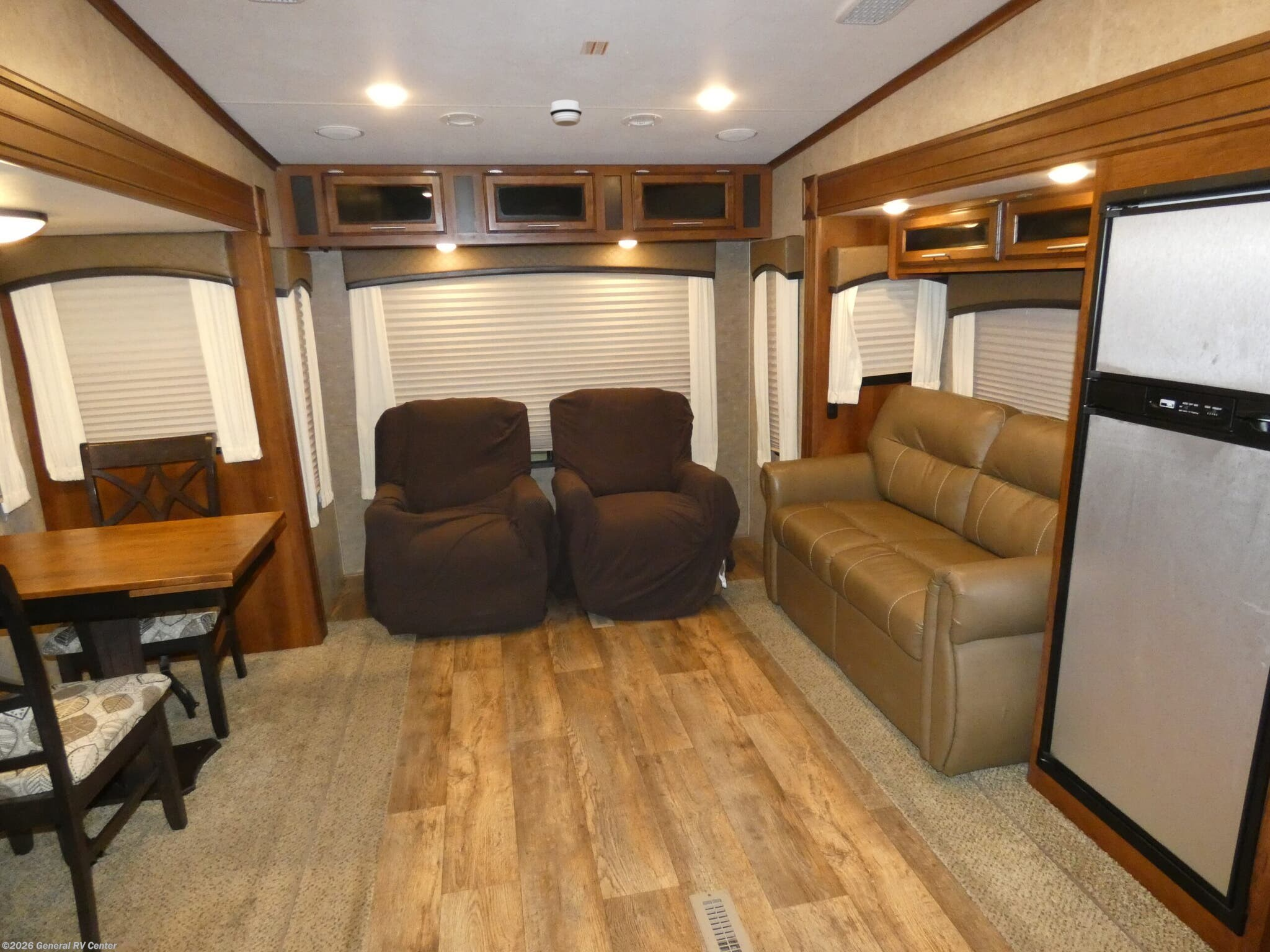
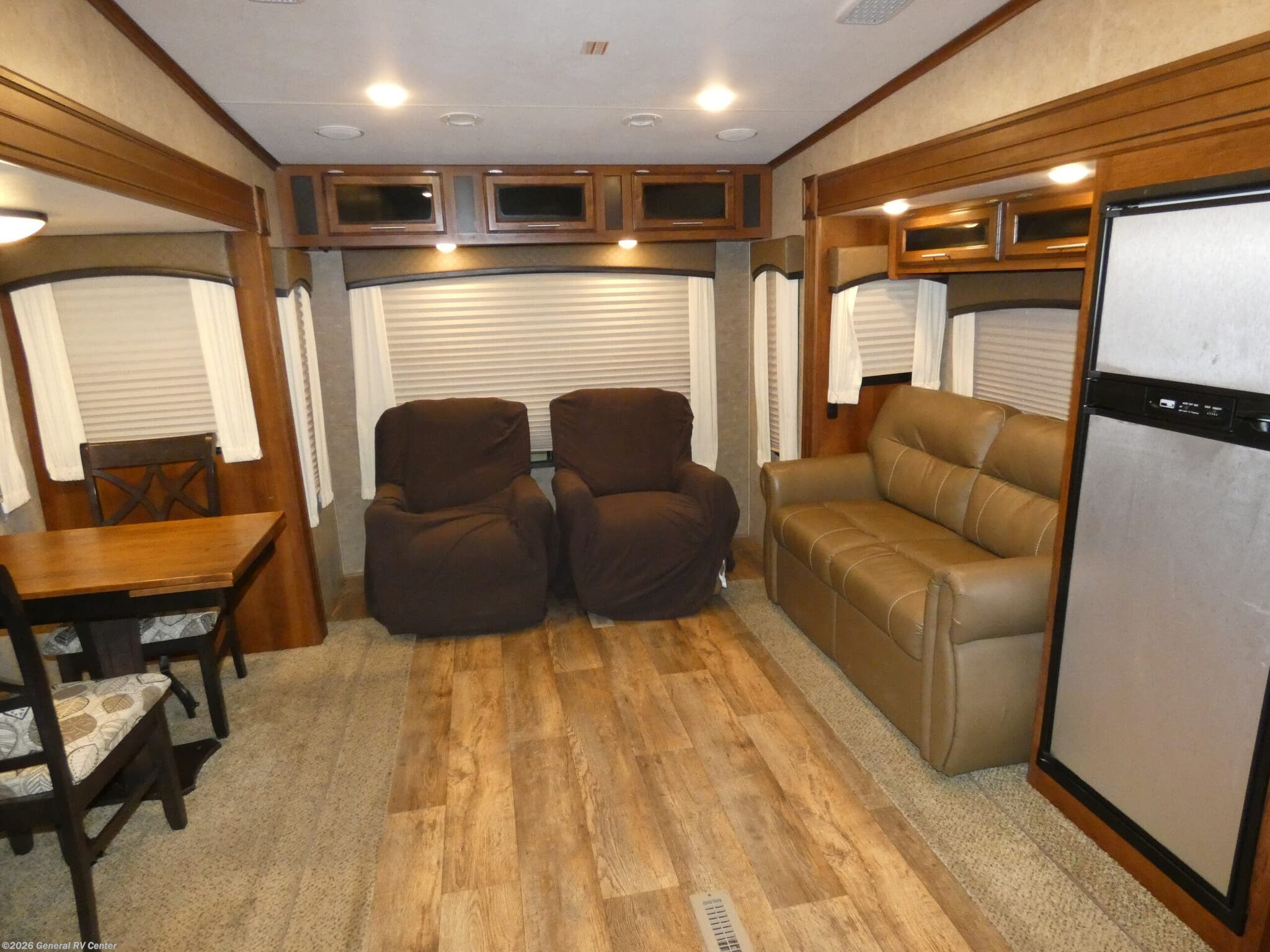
- smoke detector [549,99,582,127]
